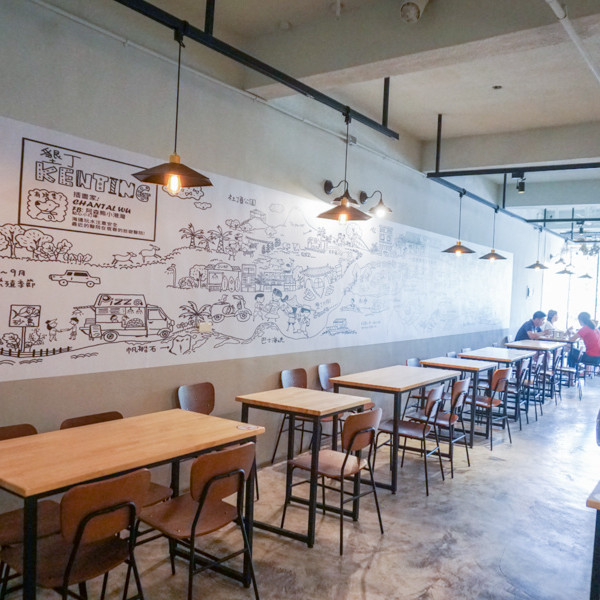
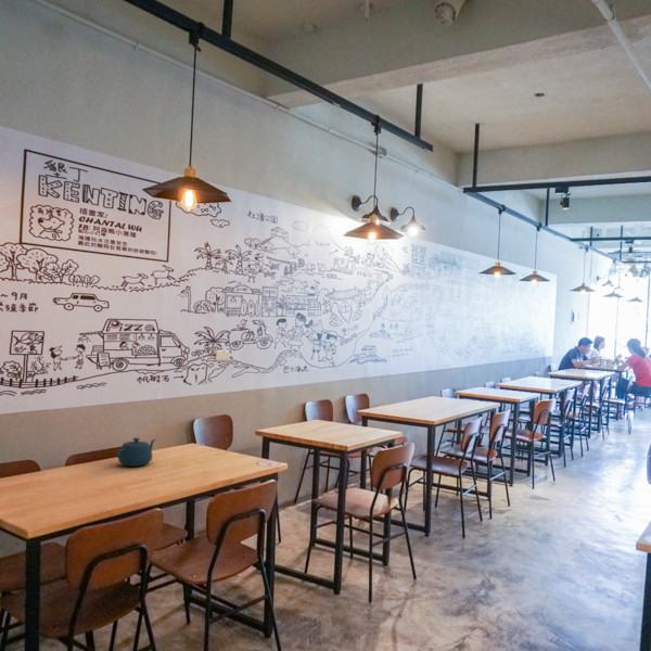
+ teapot [115,437,156,468]
